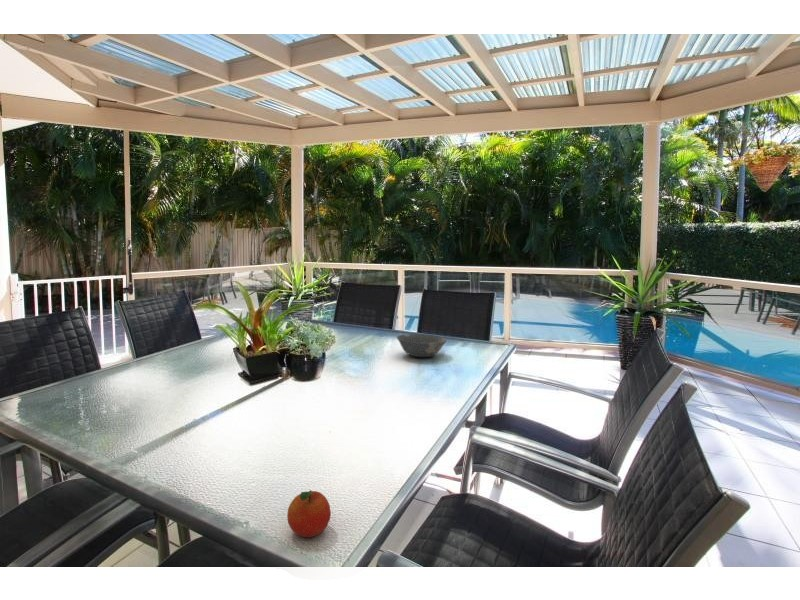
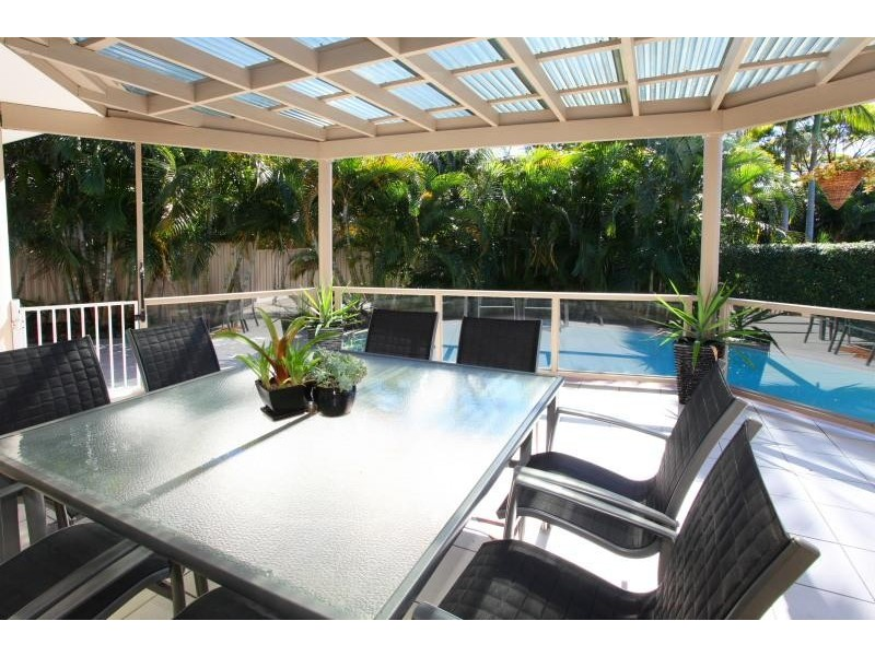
- bowl [396,333,448,358]
- fruit [286,489,332,538]
